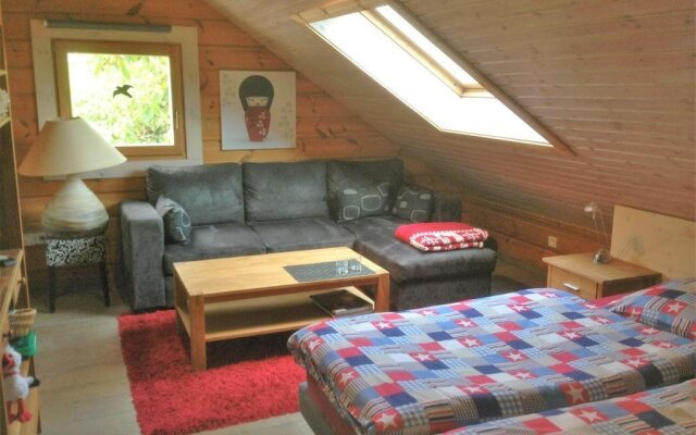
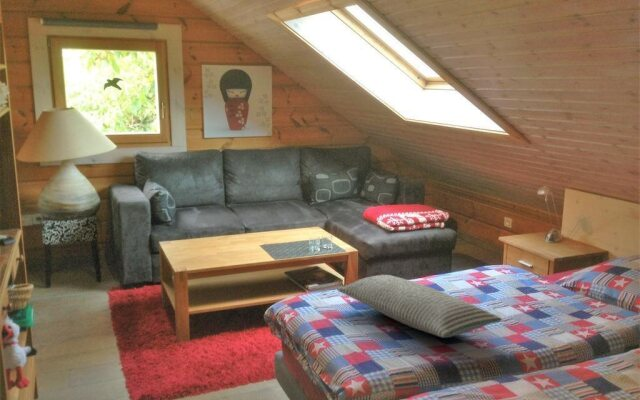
+ pillow [336,274,503,339]
